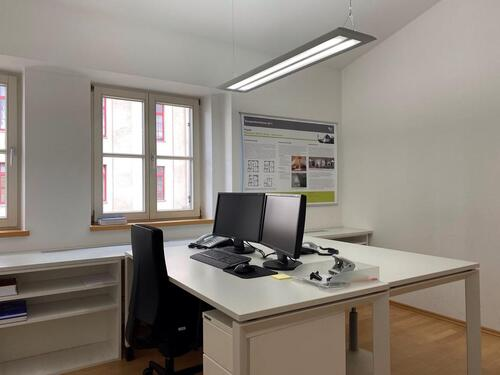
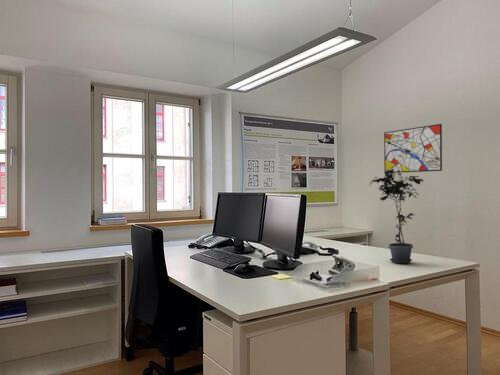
+ wall art [383,123,443,174]
+ potted plant [369,165,424,264]
